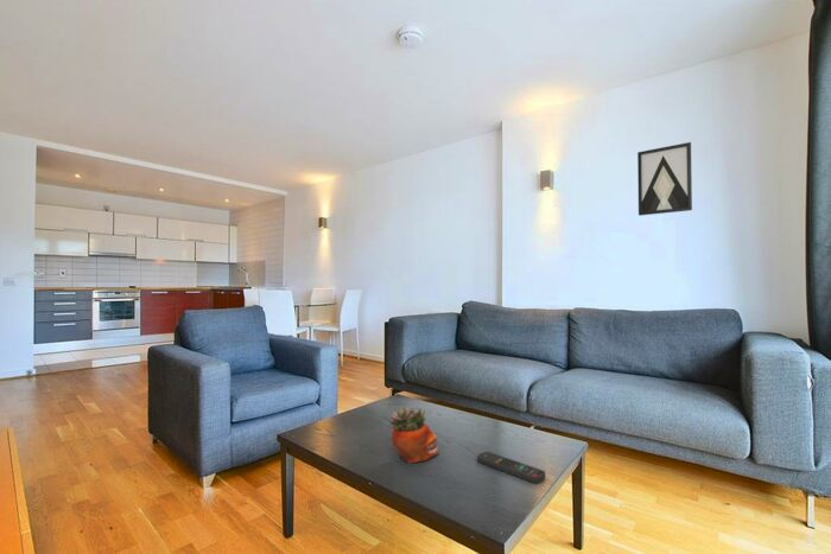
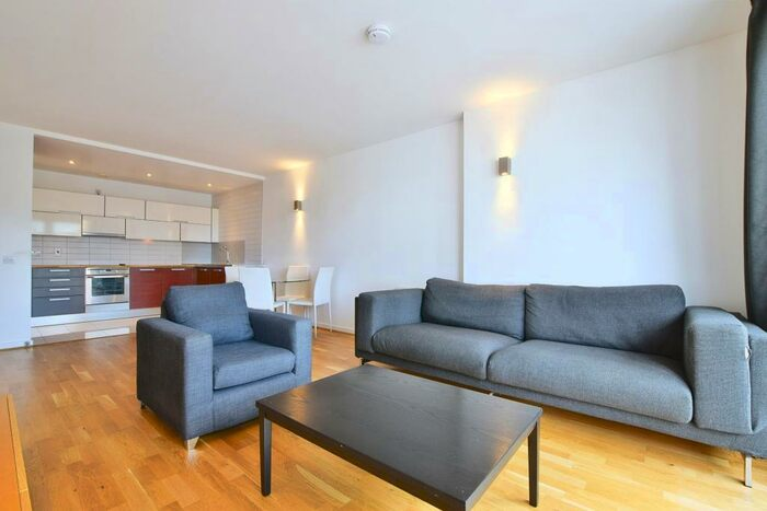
- succulent planter [387,406,440,464]
- wall art [636,141,693,217]
- remote control [476,451,546,485]
